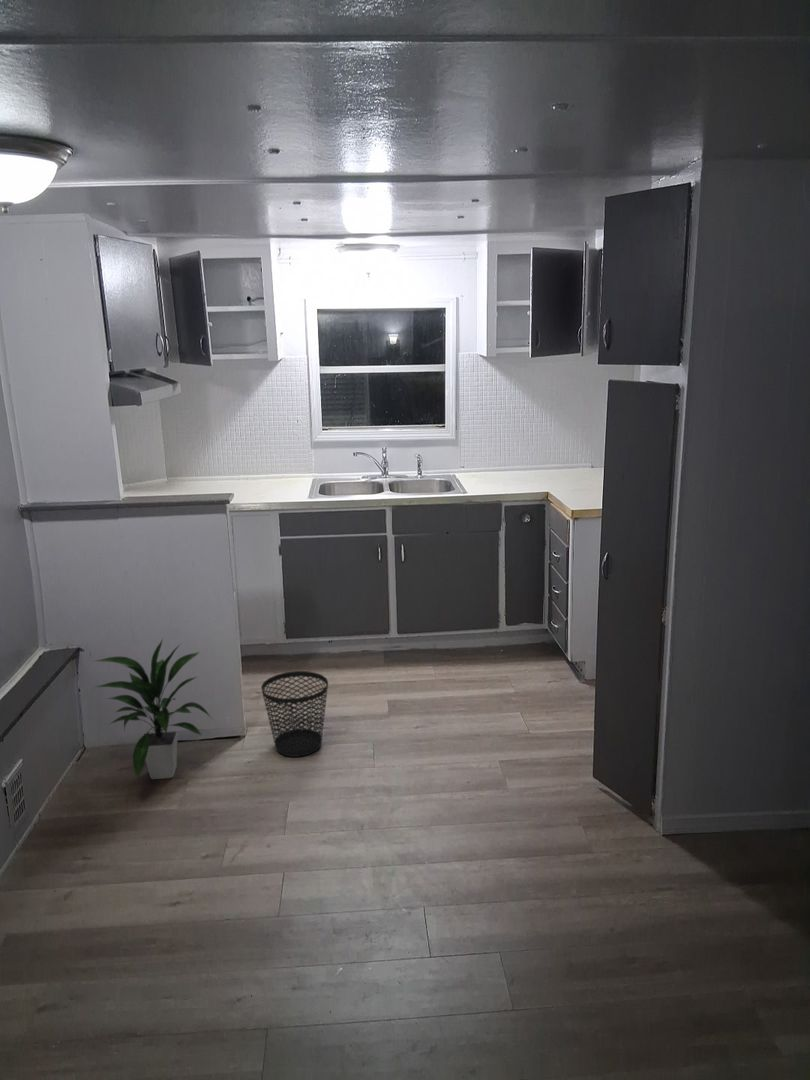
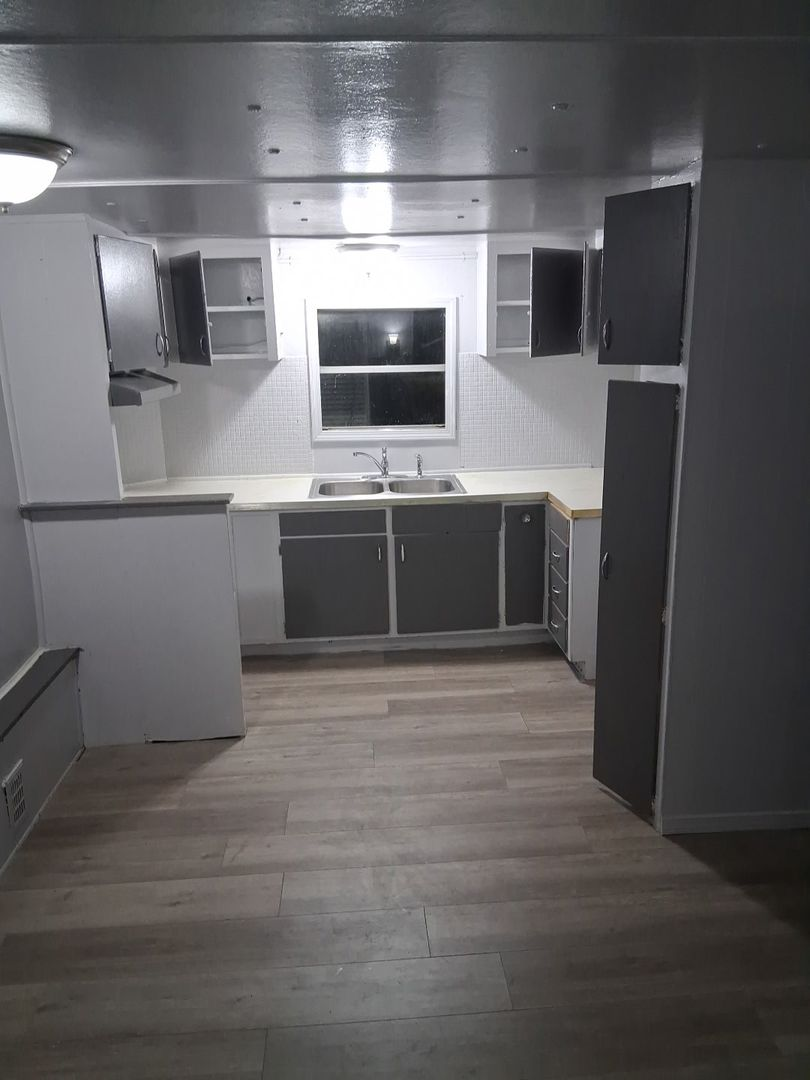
- indoor plant [94,638,213,780]
- wastebasket [260,670,329,758]
